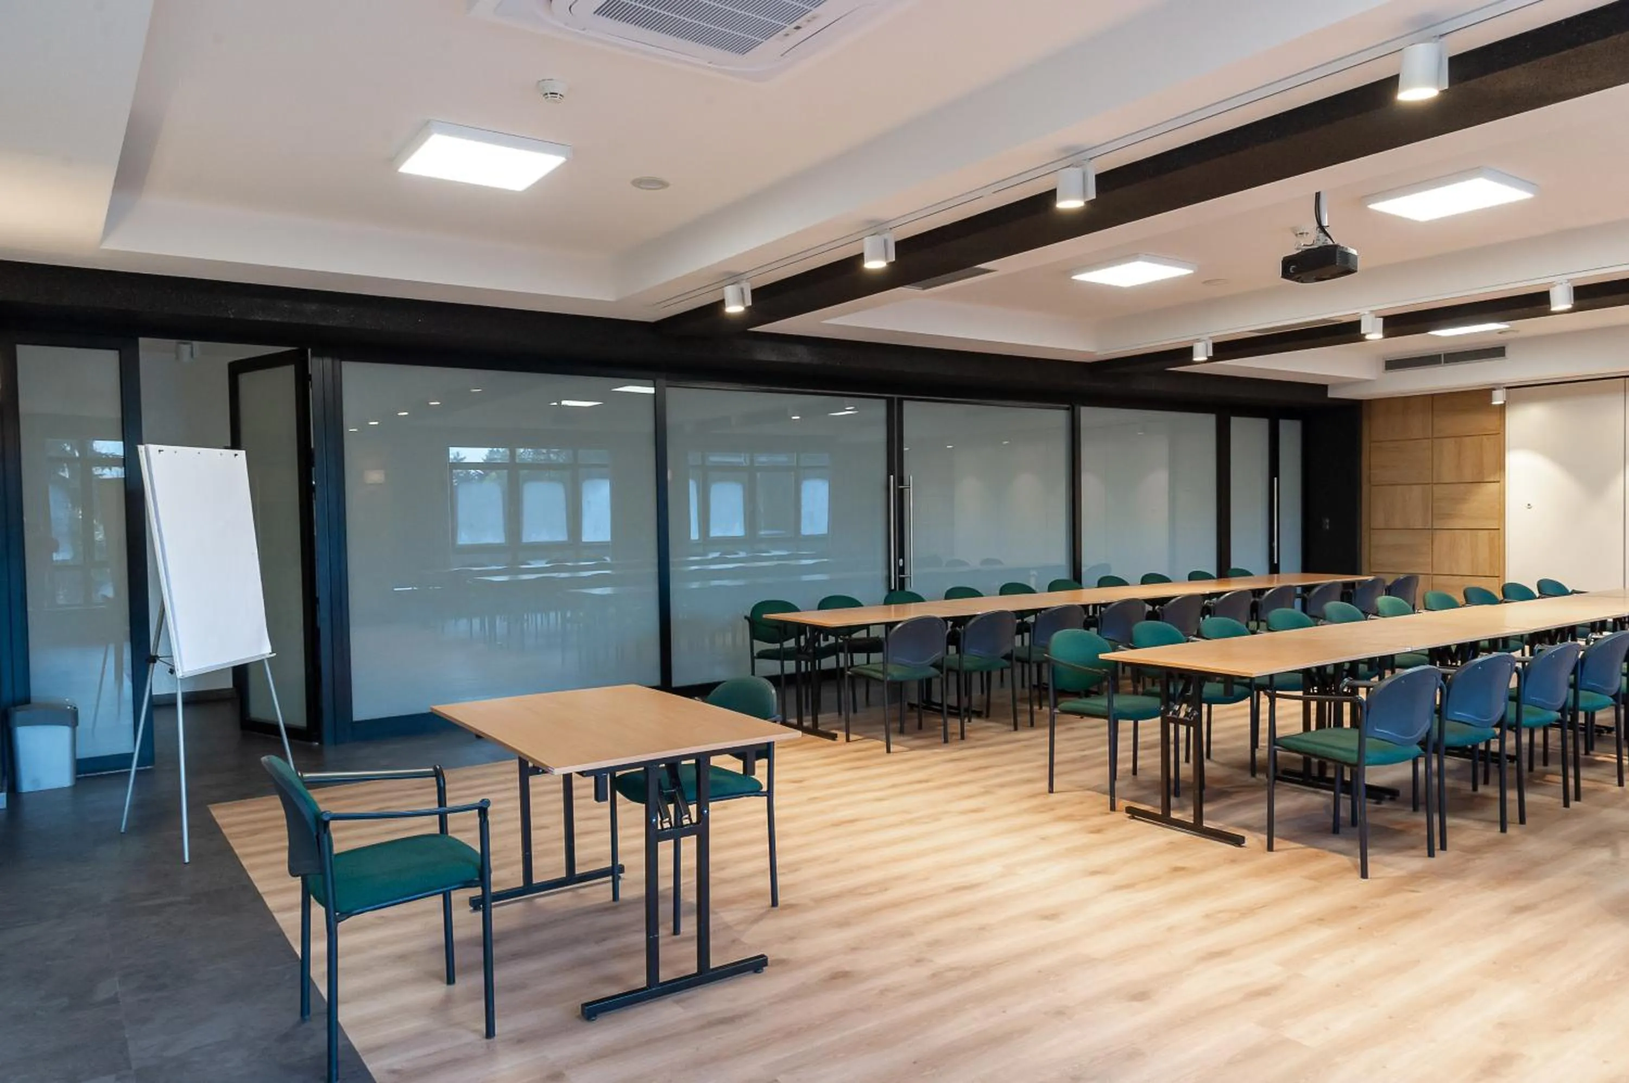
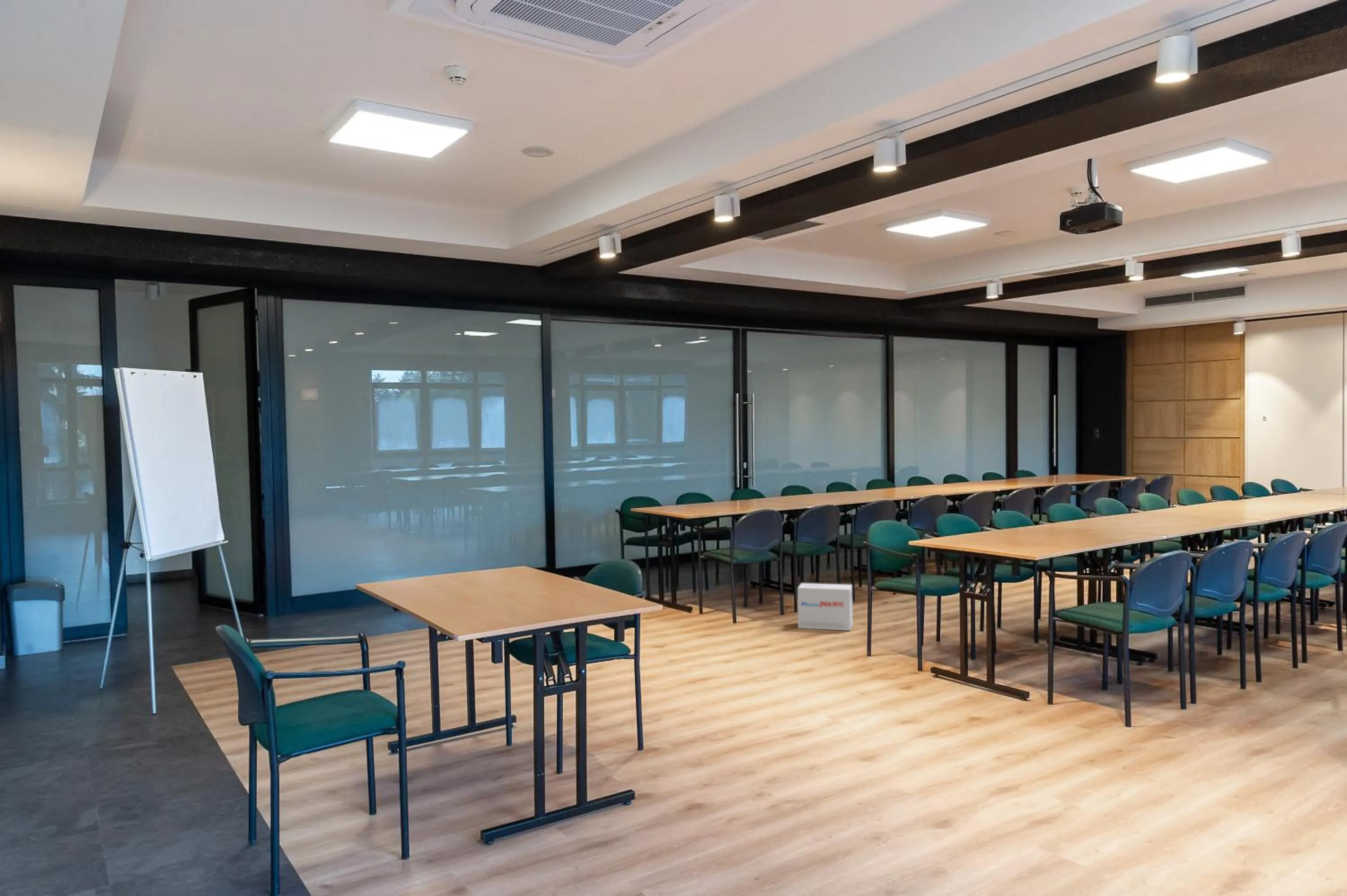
+ cardboard box [797,583,853,631]
